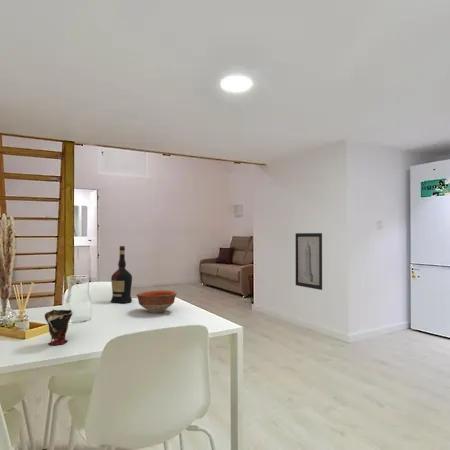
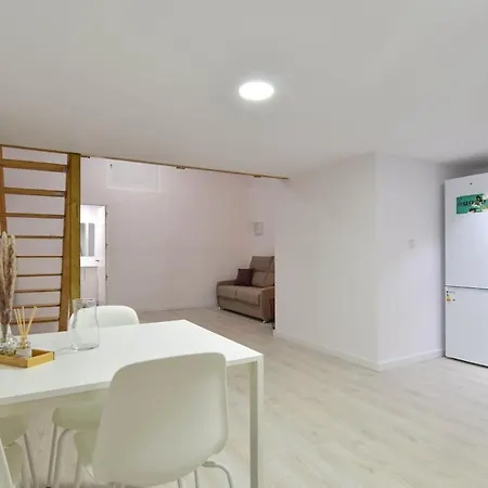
- cup [44,309,74,346]
- bowl [135,289,178,314]
- wall art [295,232,323,291]
- liquor [110,245,133,304]
